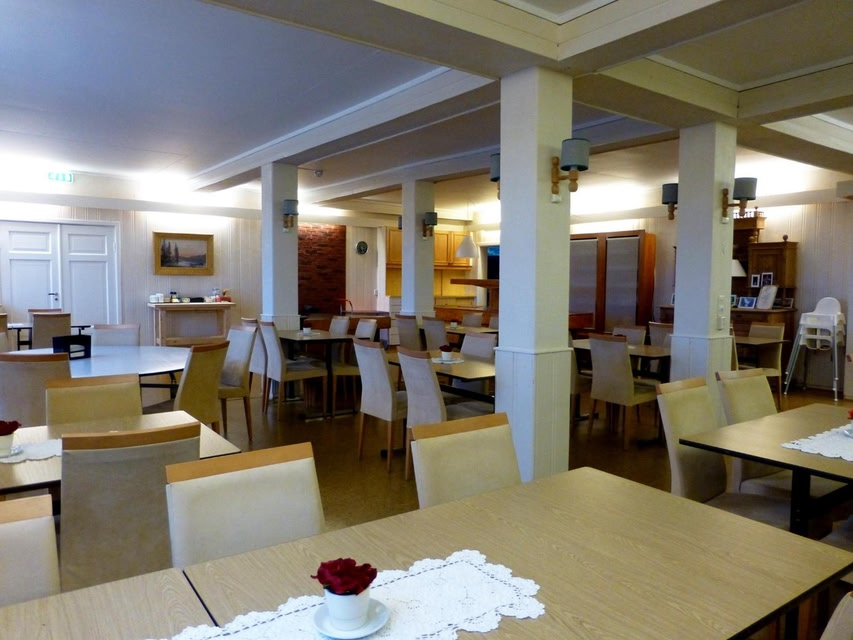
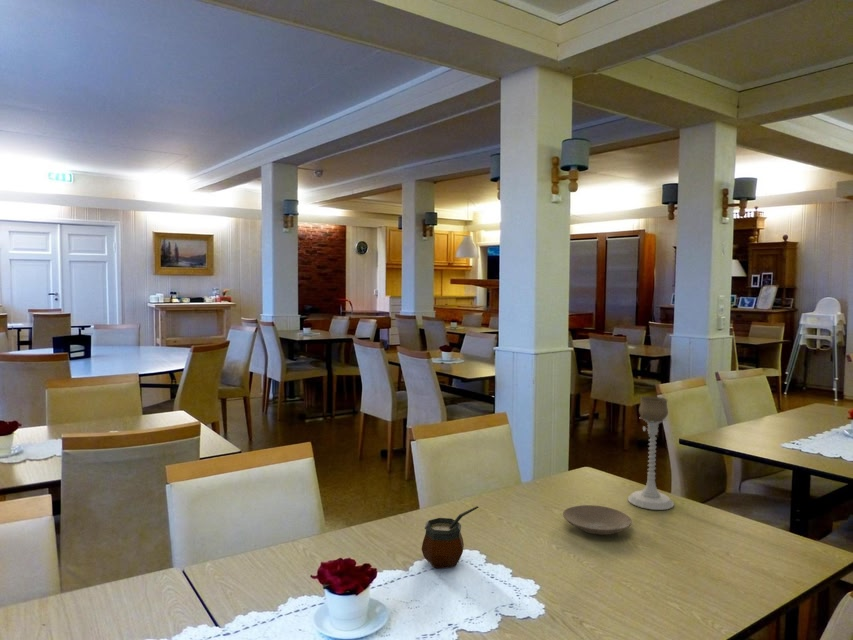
+ plate [562,504,633,536]
+ gourd [421,505,480,569]
+ candle holder [627,395,675,511]
